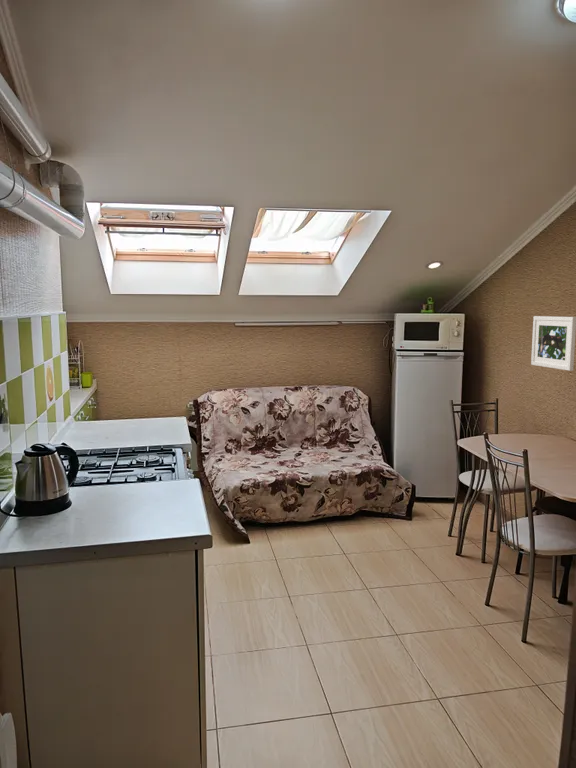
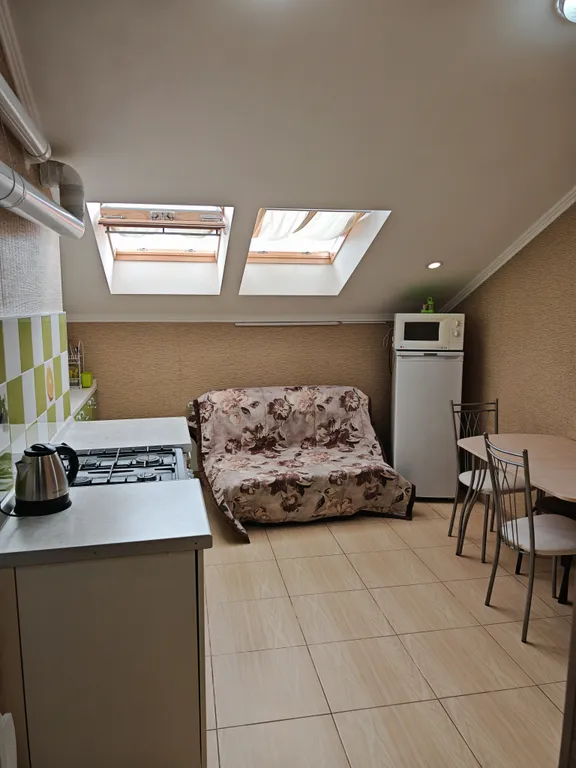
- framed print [530,315,576,372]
